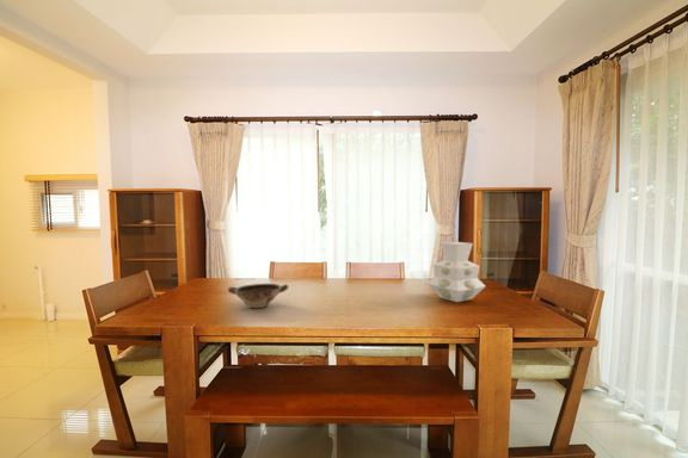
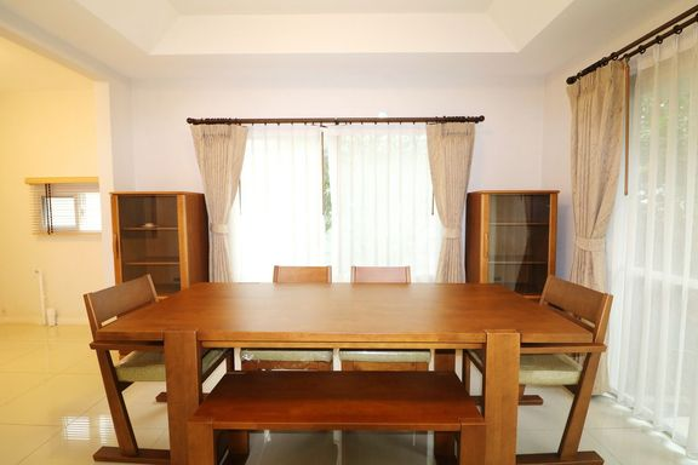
- bowl [227,283,290,309]
- vase [426,241,486,303]
